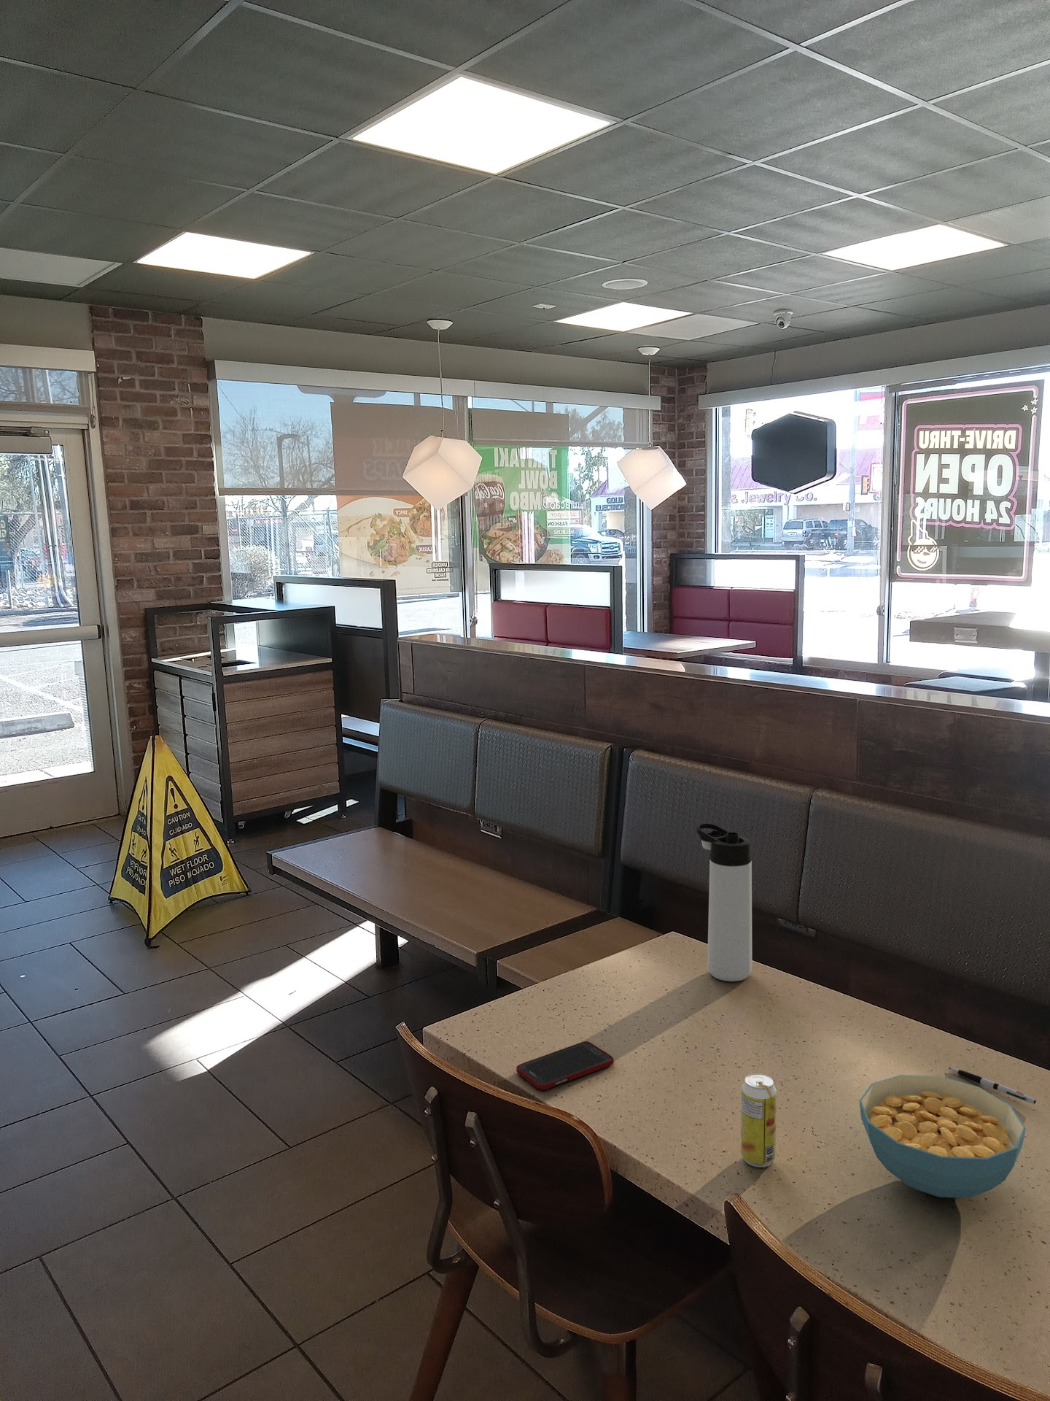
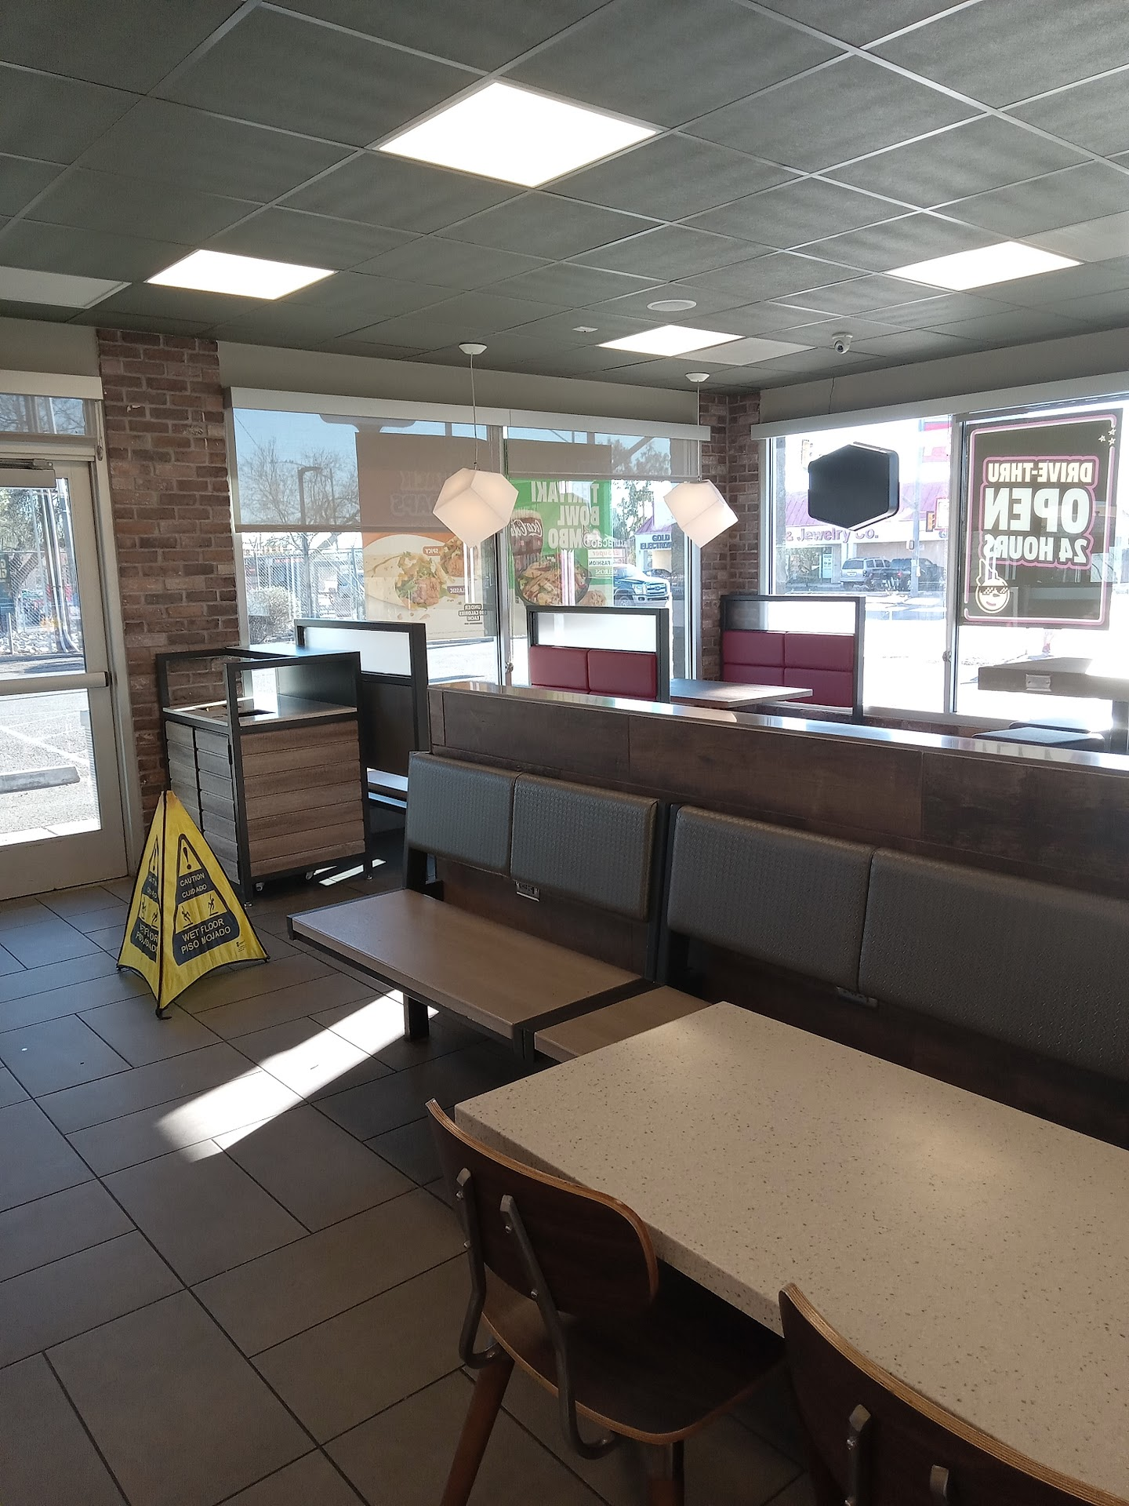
- beverage can [740,1073,778,1168]
- cereal bowl [858,1074,1027,1199]
- thermos bottle [696,822,752,982]
- pen [947,1067,1037,1104]
- cell phone [515,1040,614,1091]
